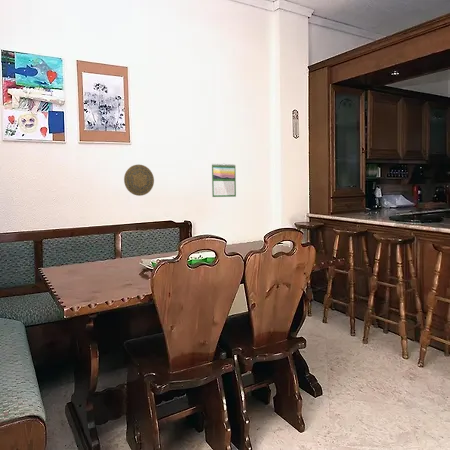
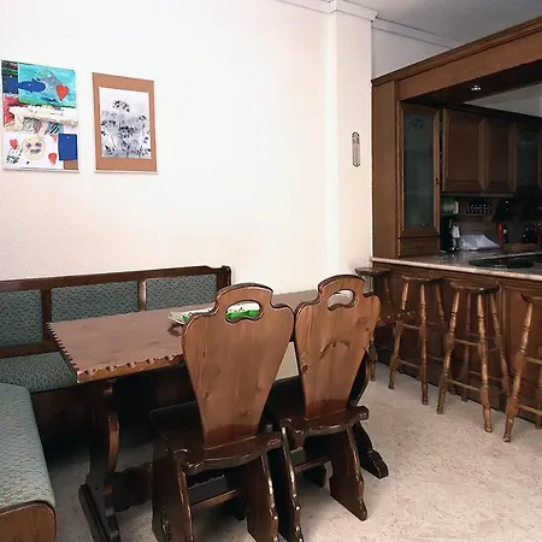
- decorative plate [123,164,155,197]
- calendar [211,163,237,198]
